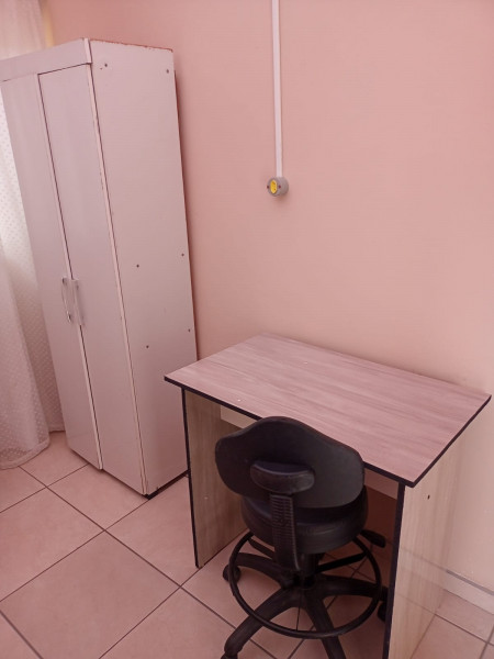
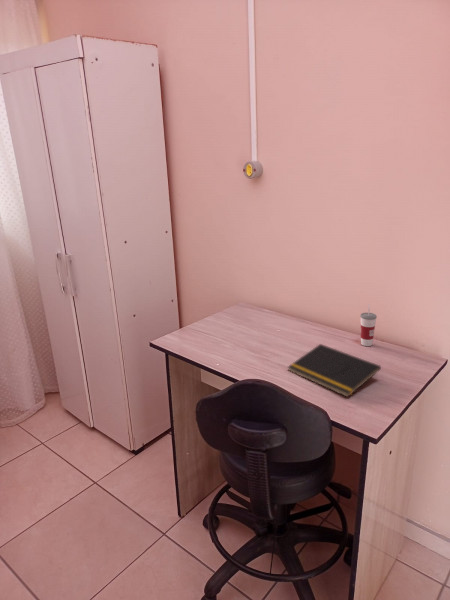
+ cup [359,304,378,347]
+ notepad [287,343,382,398]
